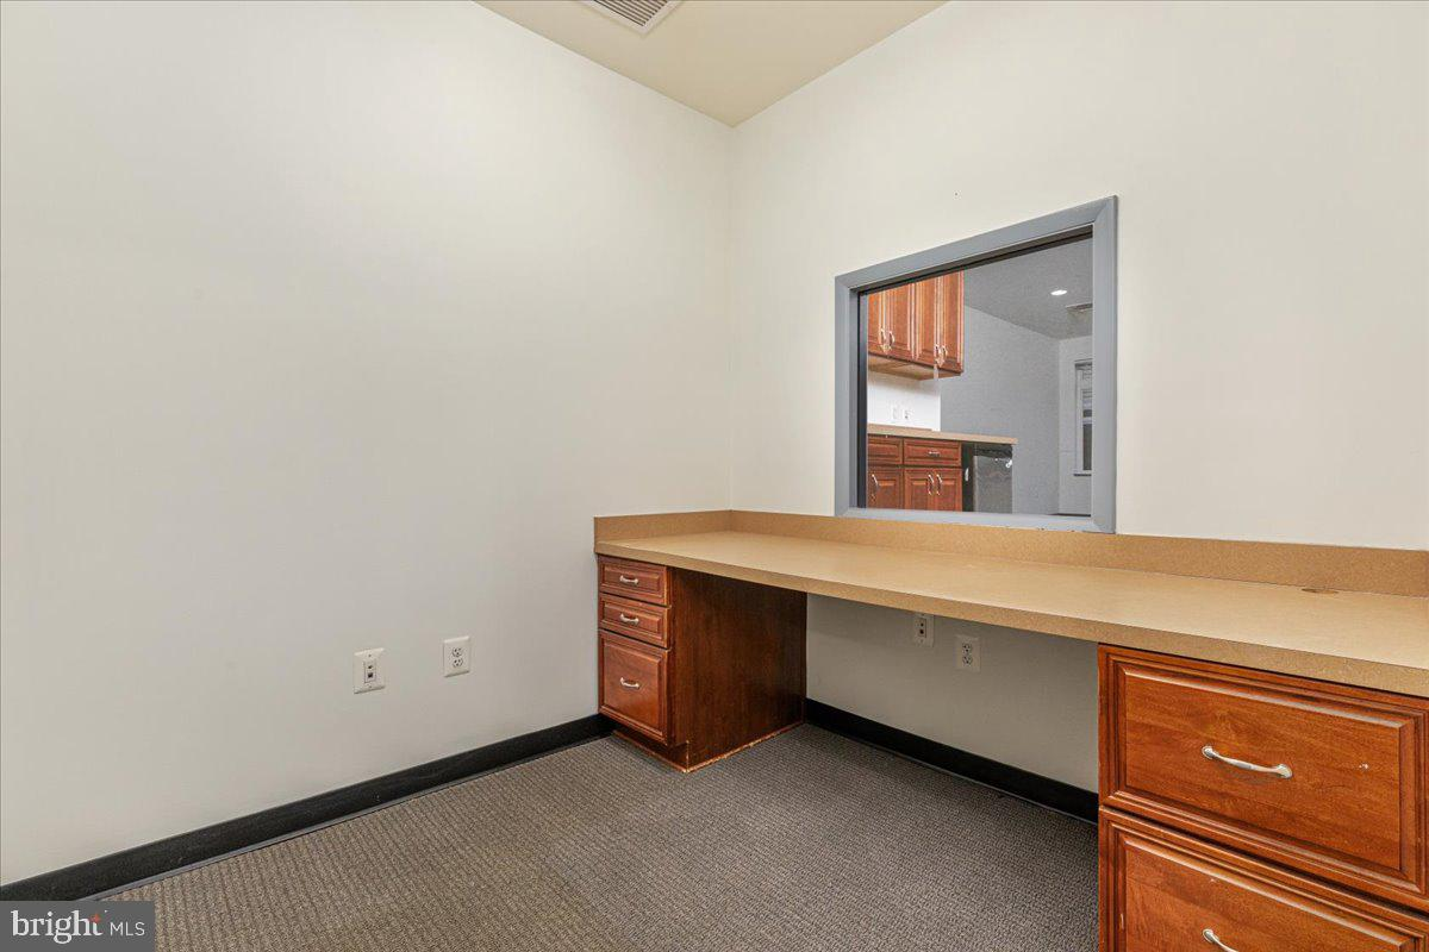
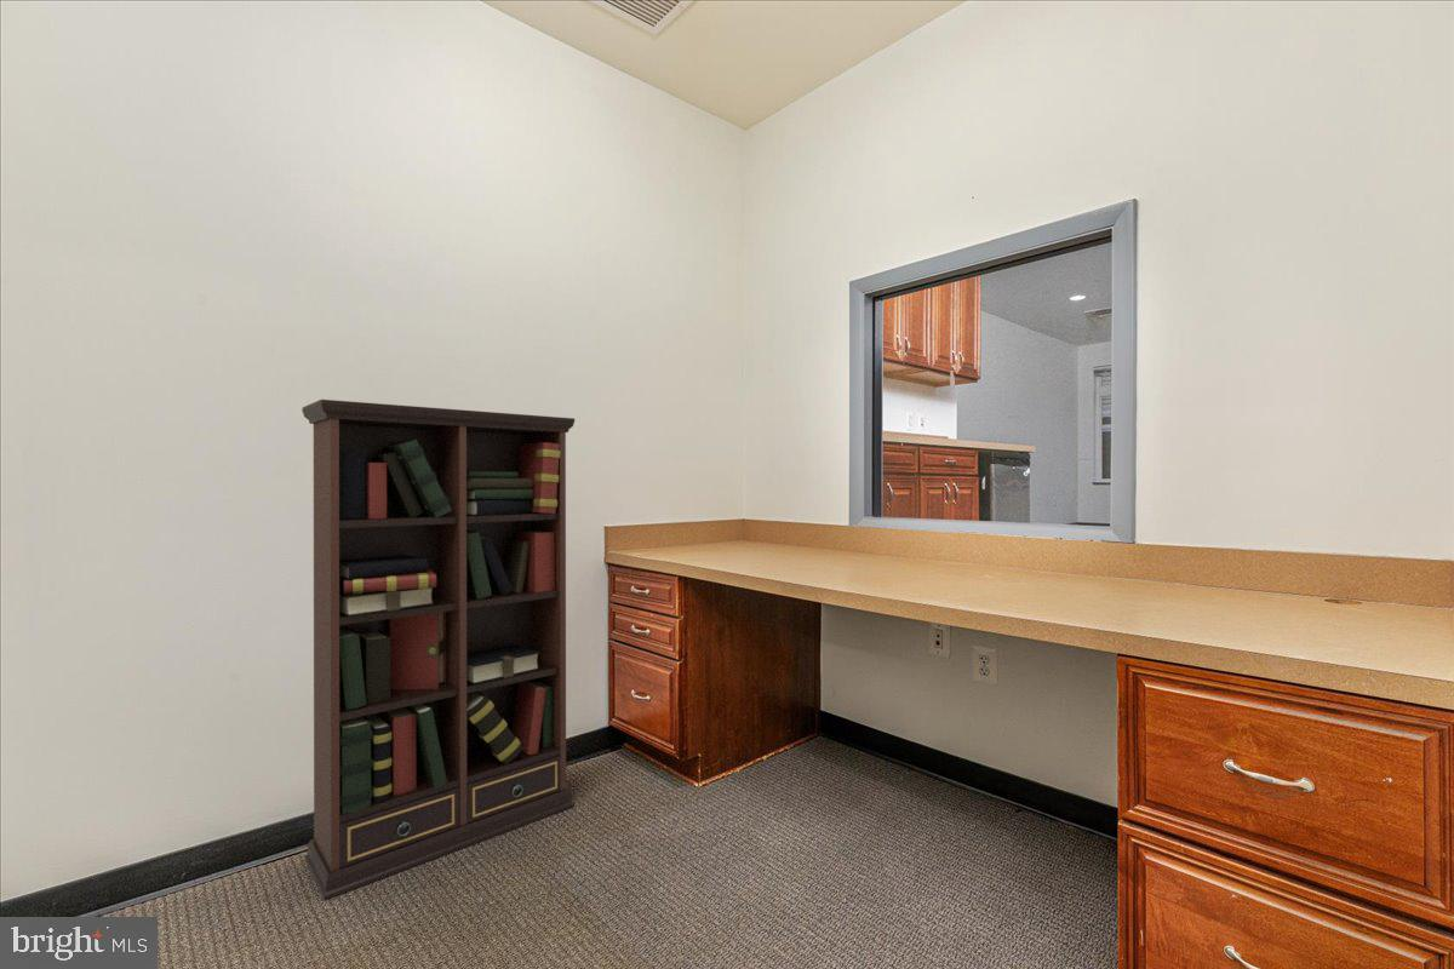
+ bookcase [300,399,576,901]
